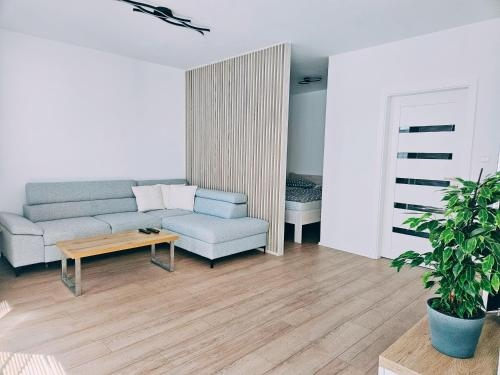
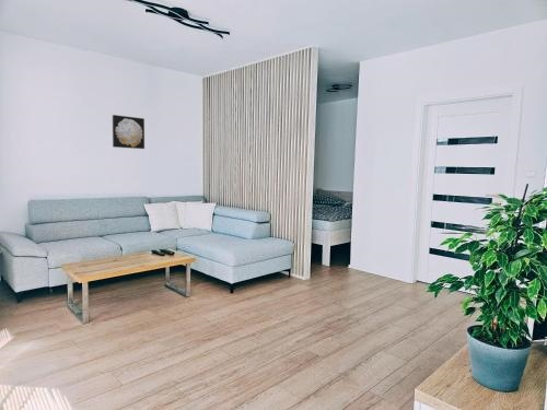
+ wall art [112,114,146,150]
